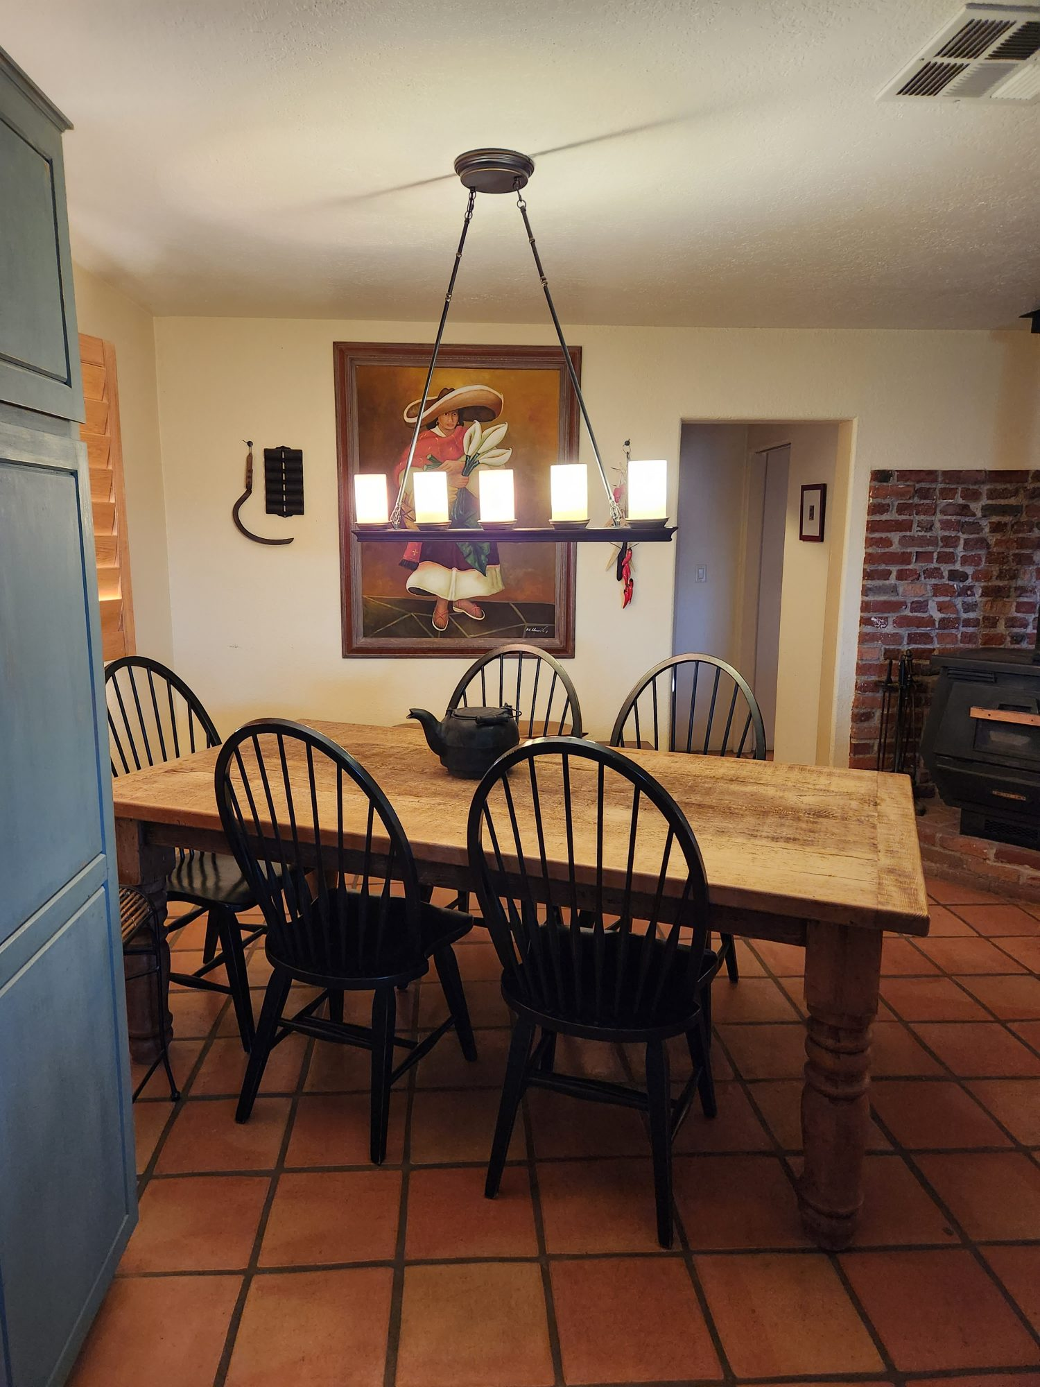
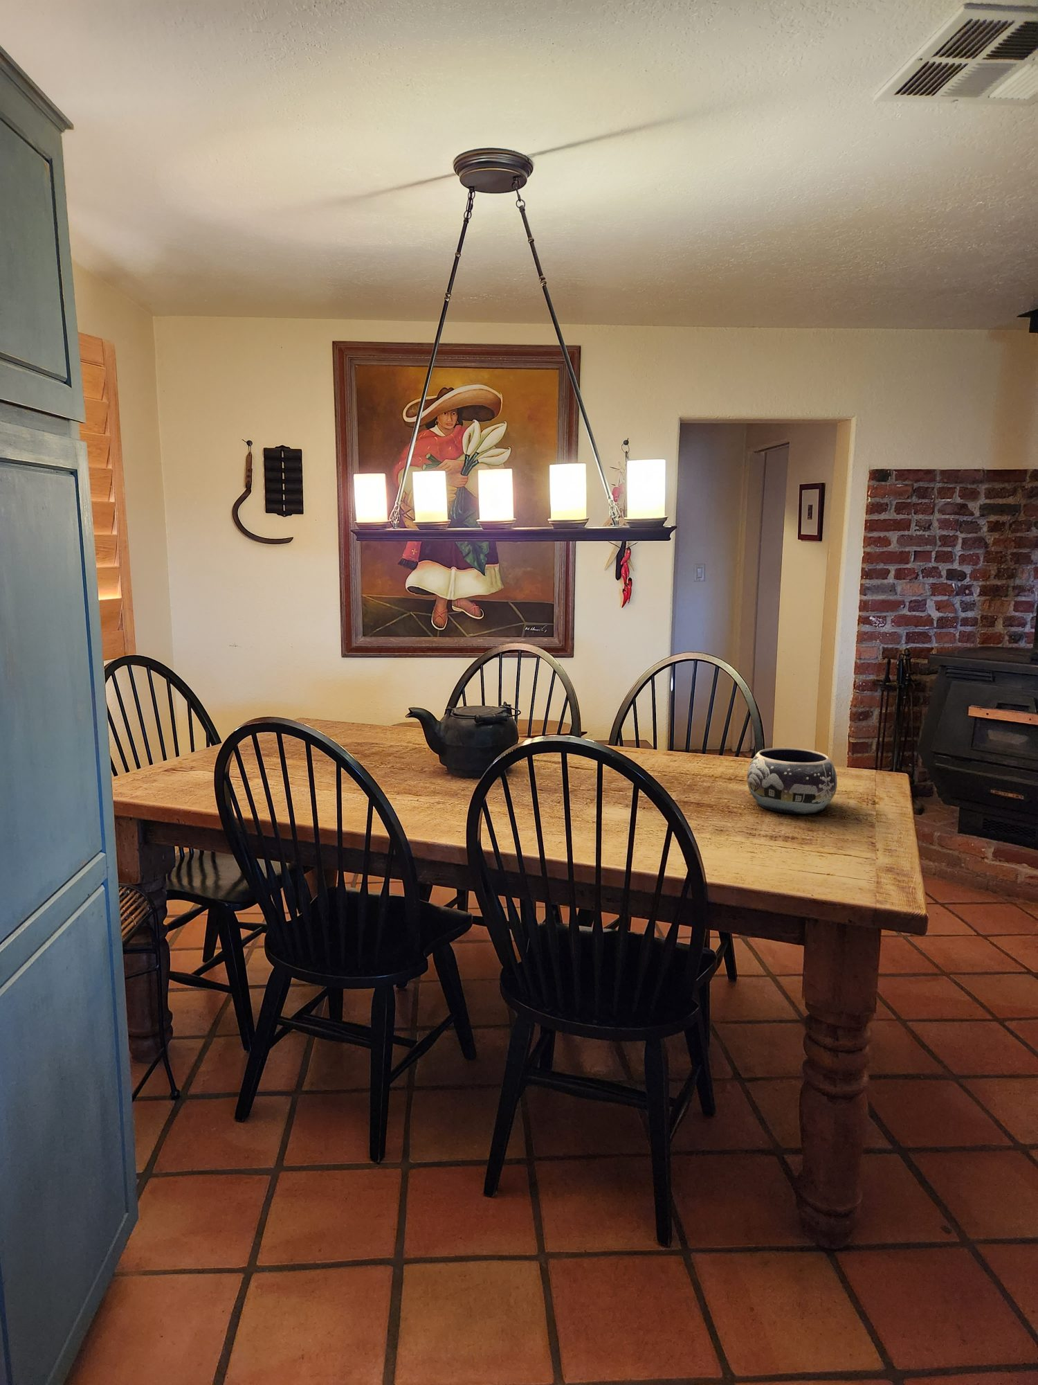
+ decorative bowl [747,747,837,815]
